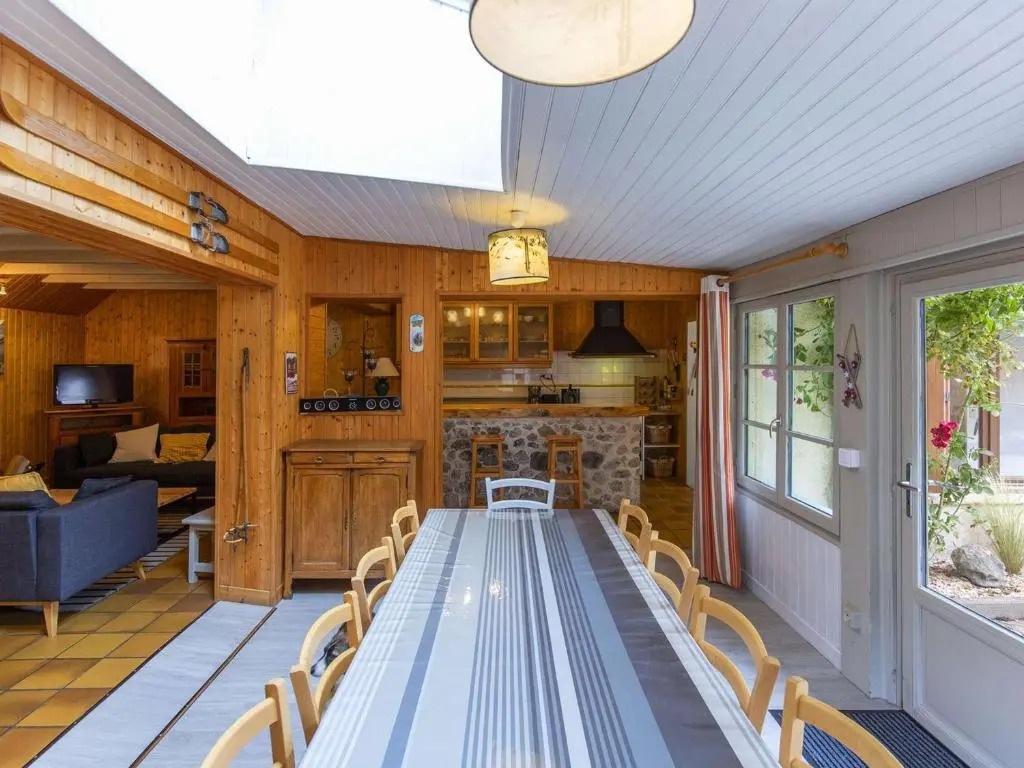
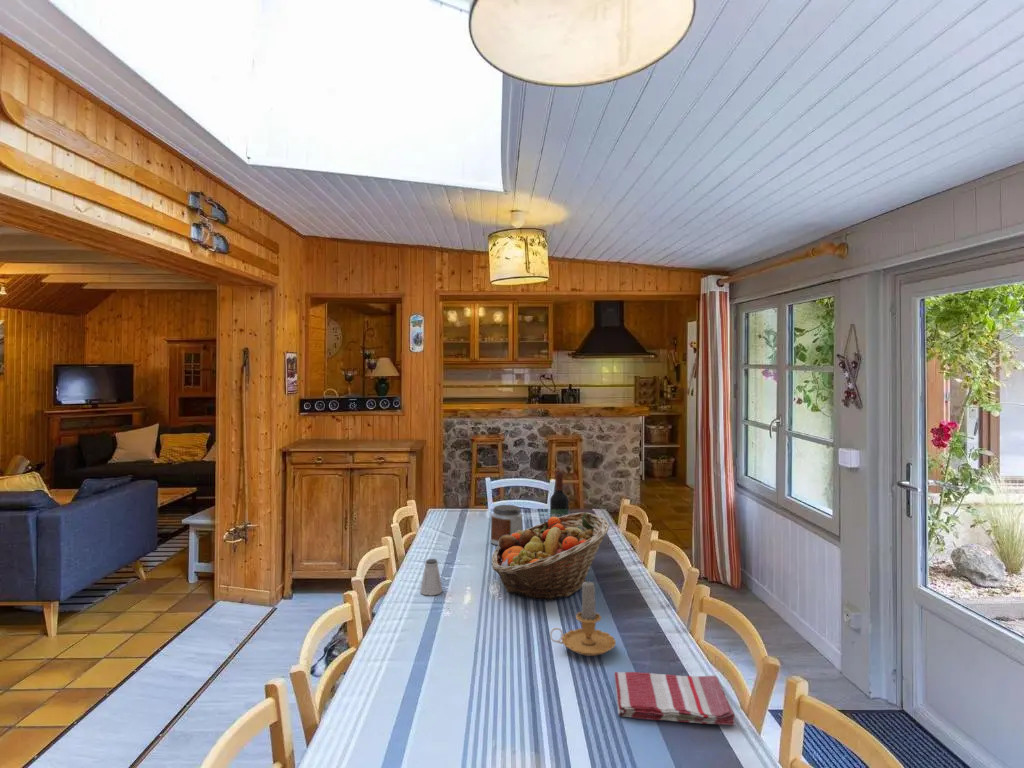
+ candle [549,579,617,657]
+ jar [489,504,524,546]
+ wine bottle [549,471,570,518]
+ fruit basket [490,511,611,602]
+ saltshaker [419,558,444,596]
+ dish towel [613,671,736,727]
